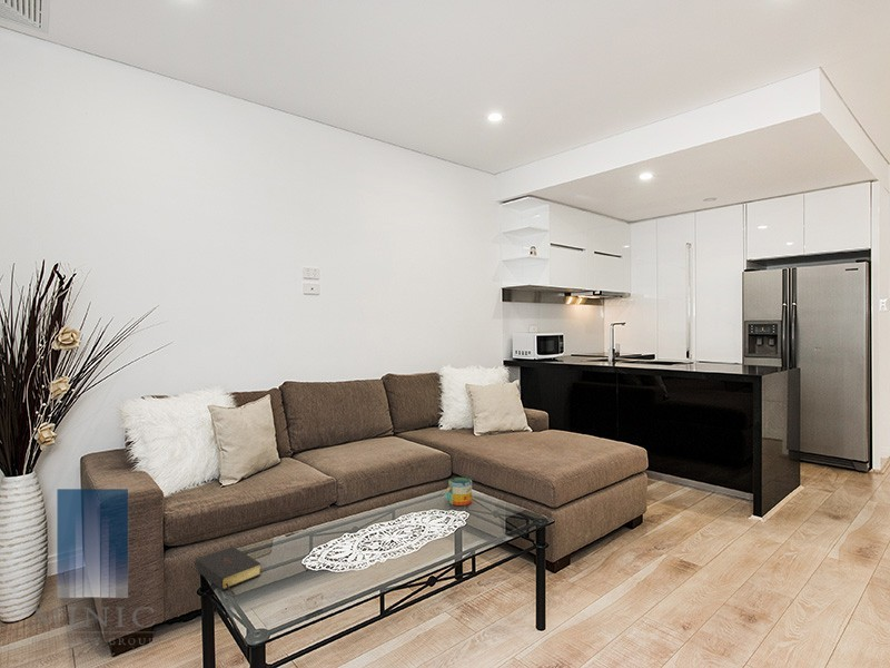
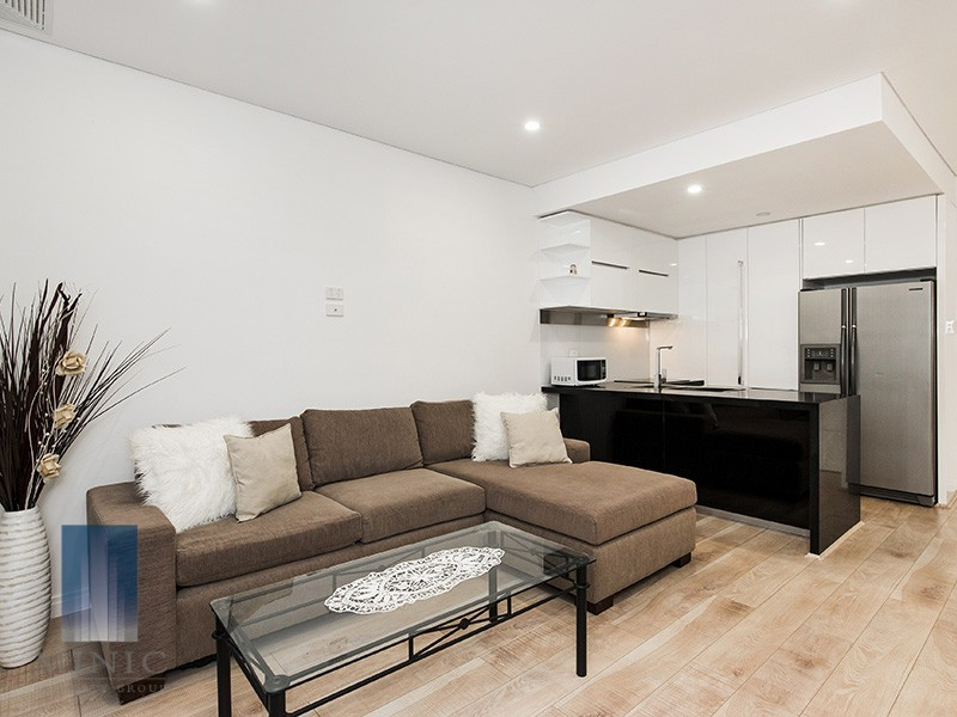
- mug [444,477,473,507]
- bible [194,546,261,596]
